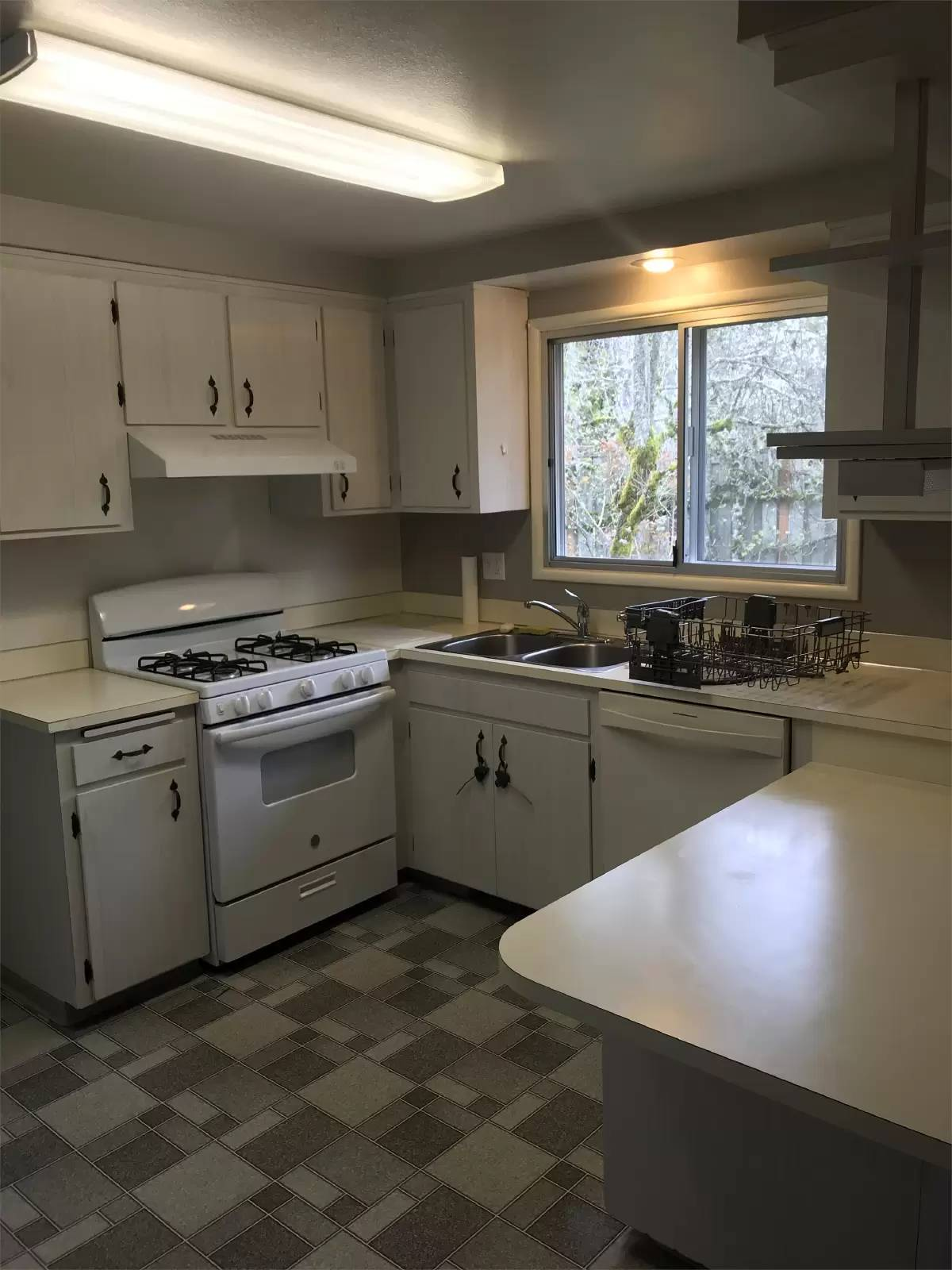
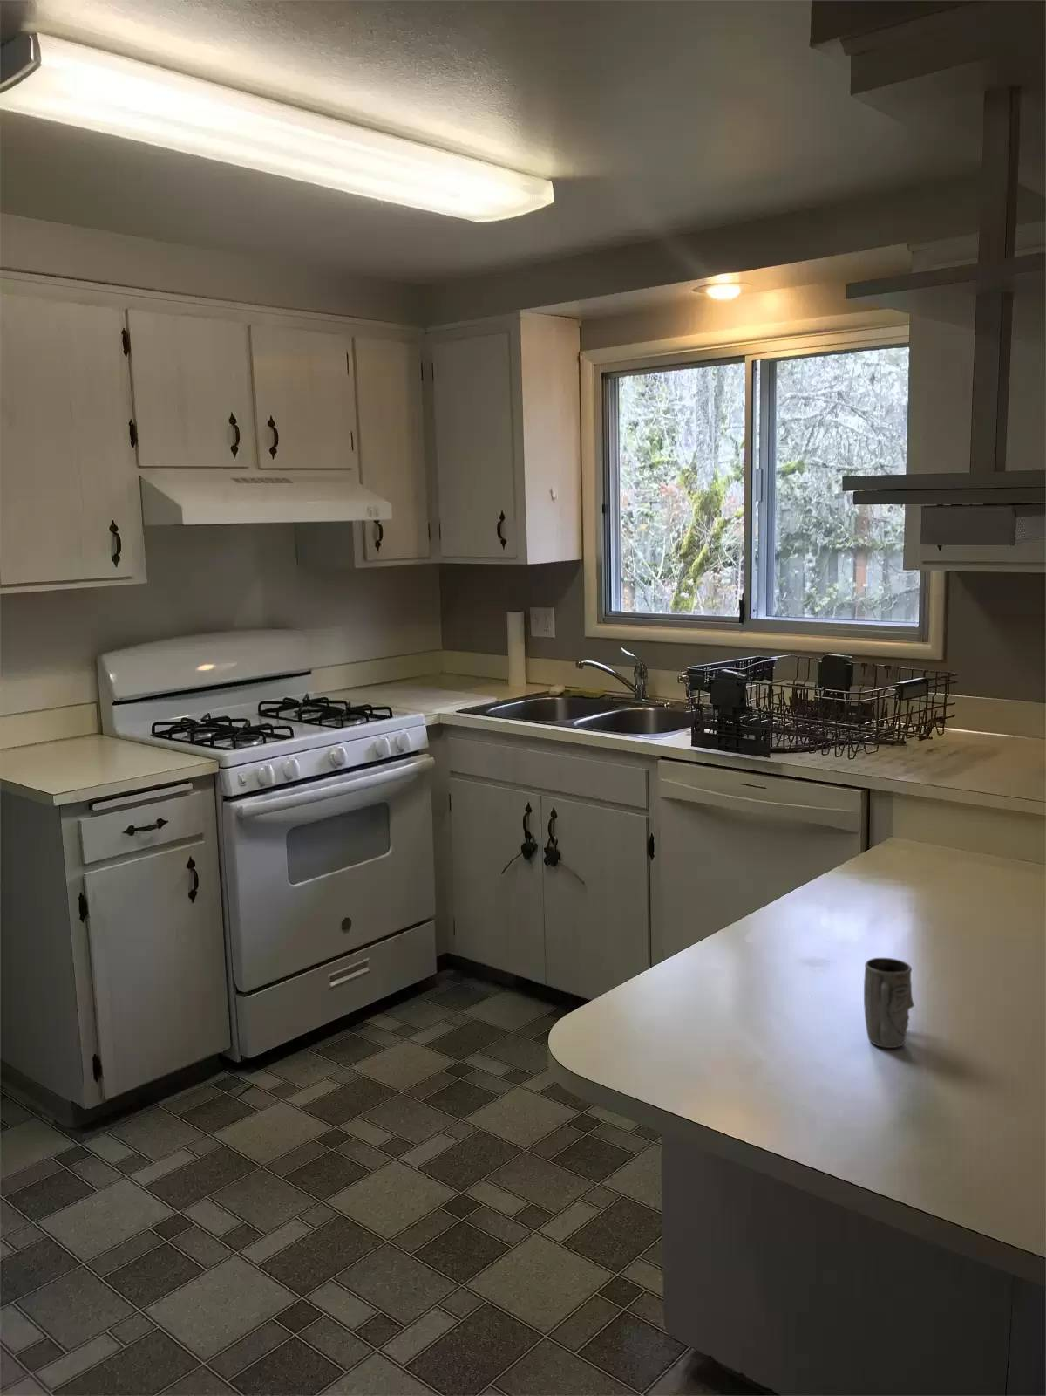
+ mug [863,957,915,1049]
